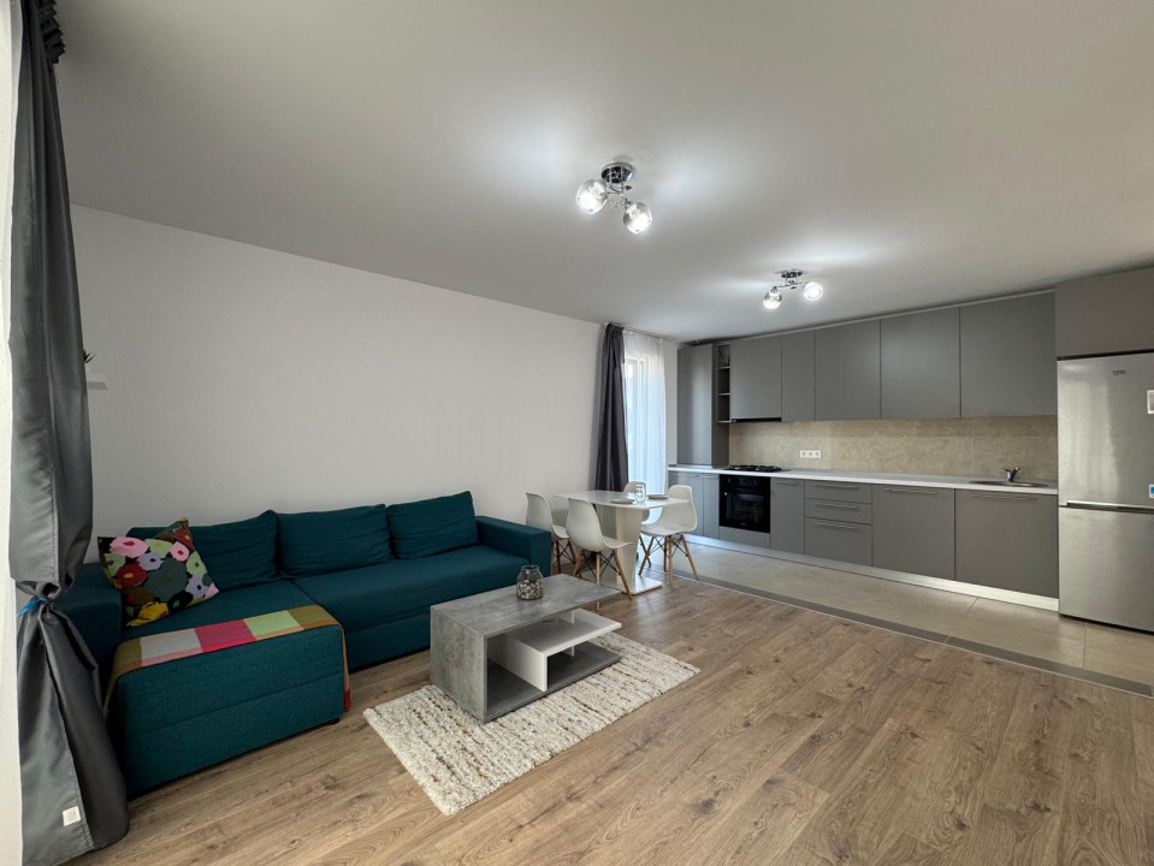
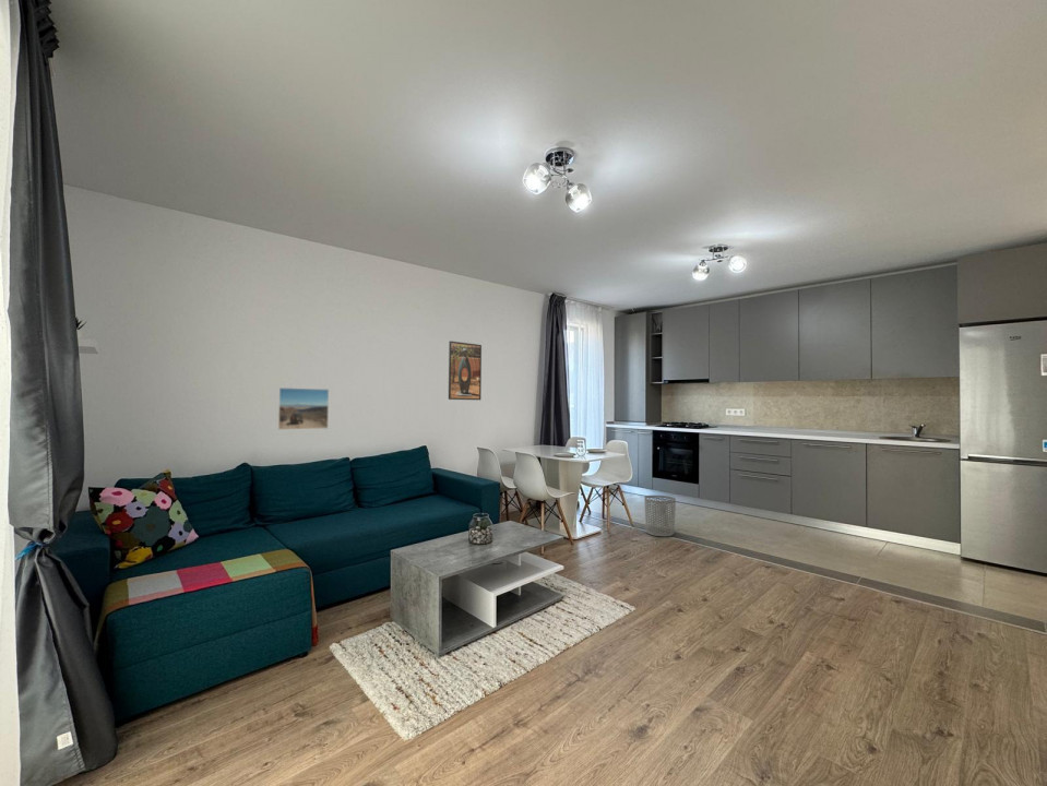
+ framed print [448,341,483,401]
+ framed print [276,386,330,431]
+ waste bin [643,495,677,537]
